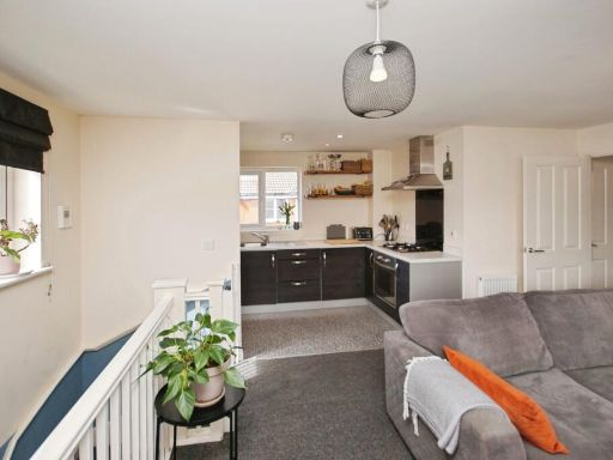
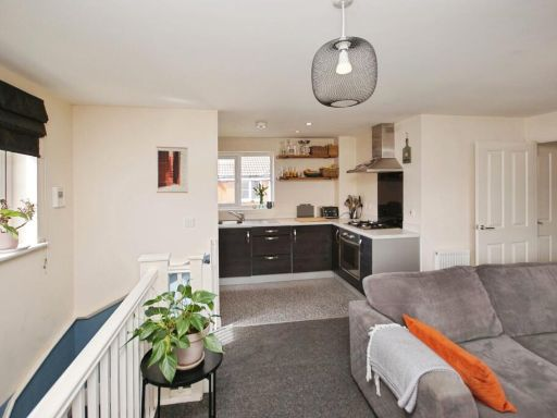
+ wall art [156,146,189,194]
